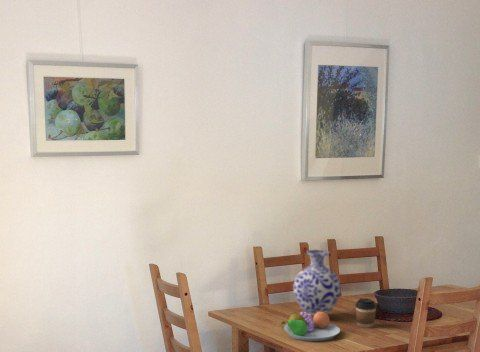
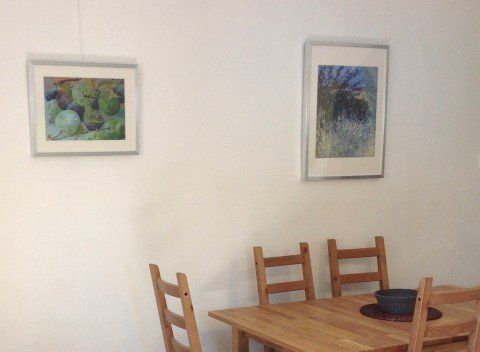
- fruit bowl [280,309,341,342]
- vase [292,249,342,320]
- coffee cup [354,297,378,329]
